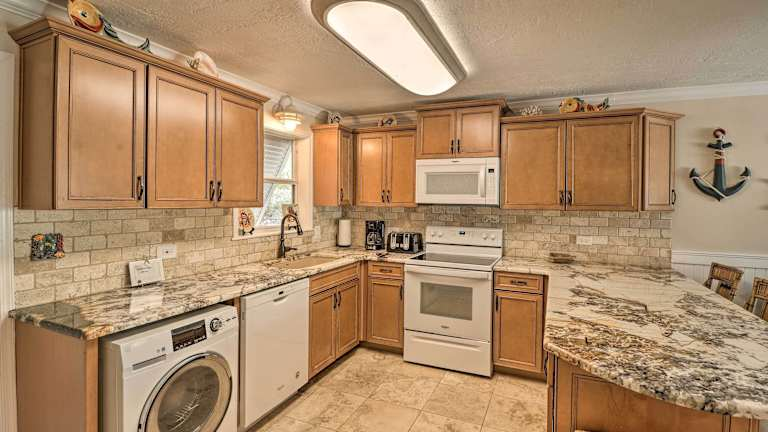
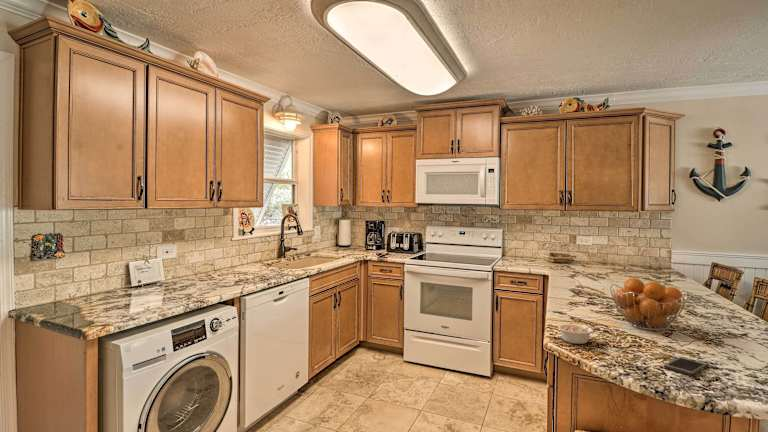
+ fruit basket [609,277,688,331]
+ legume [557,322,597,345]
+ smartphone [663,356,710,376]
